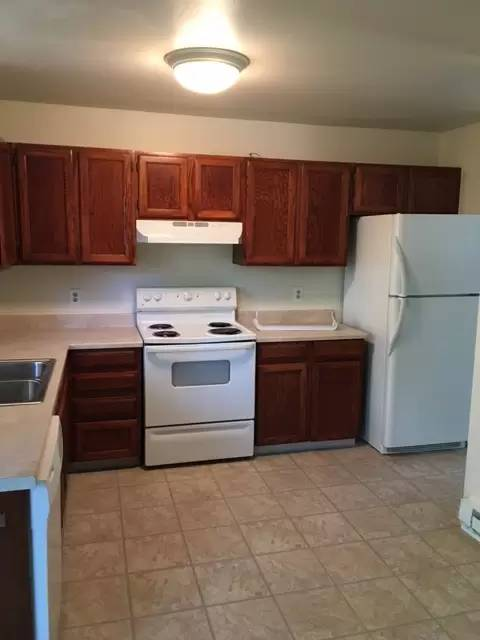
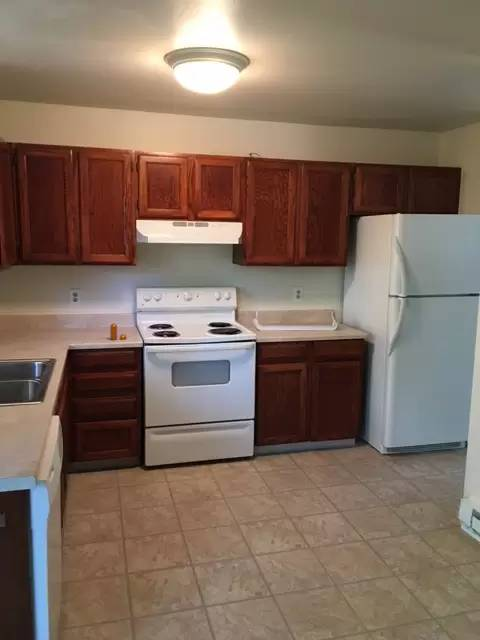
+ pepper shaker [109,323,128,341]
